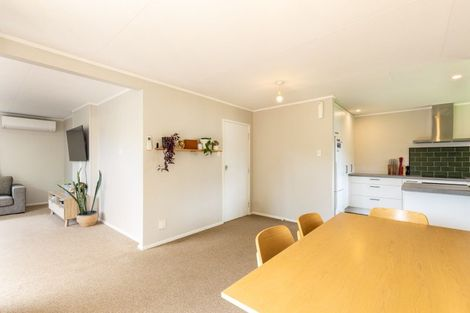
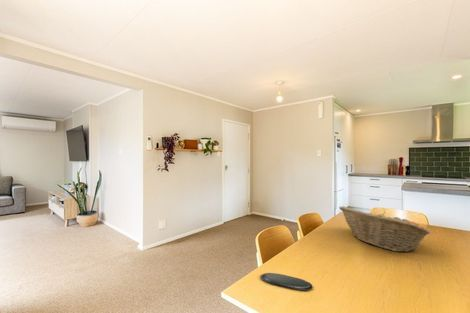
+ fruit basket [338,205,432,253]
+ oval tray [259,272,313,291]
